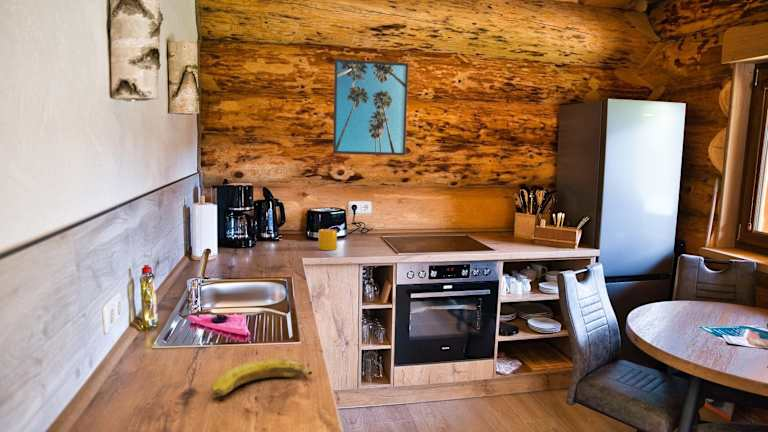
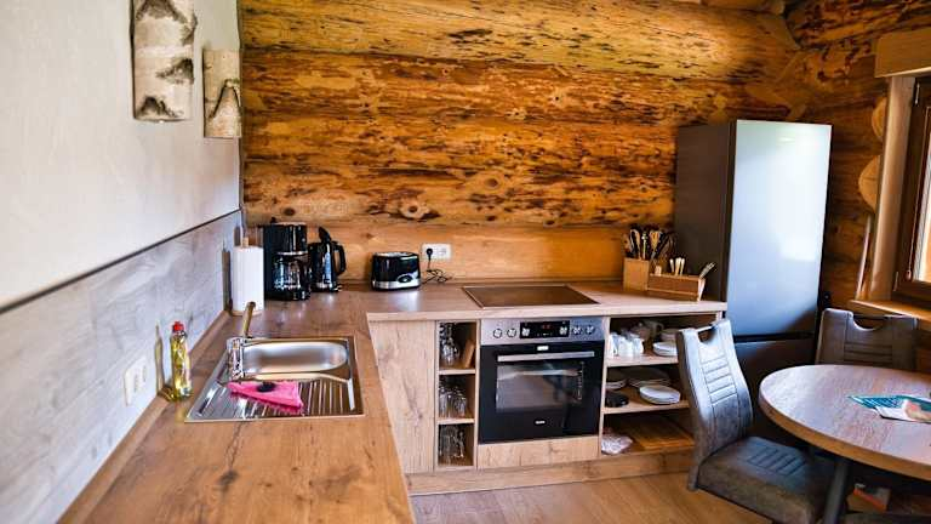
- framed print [332,58,409,156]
- banana [211,358,313,398]
- cup [317,228,338,251]
